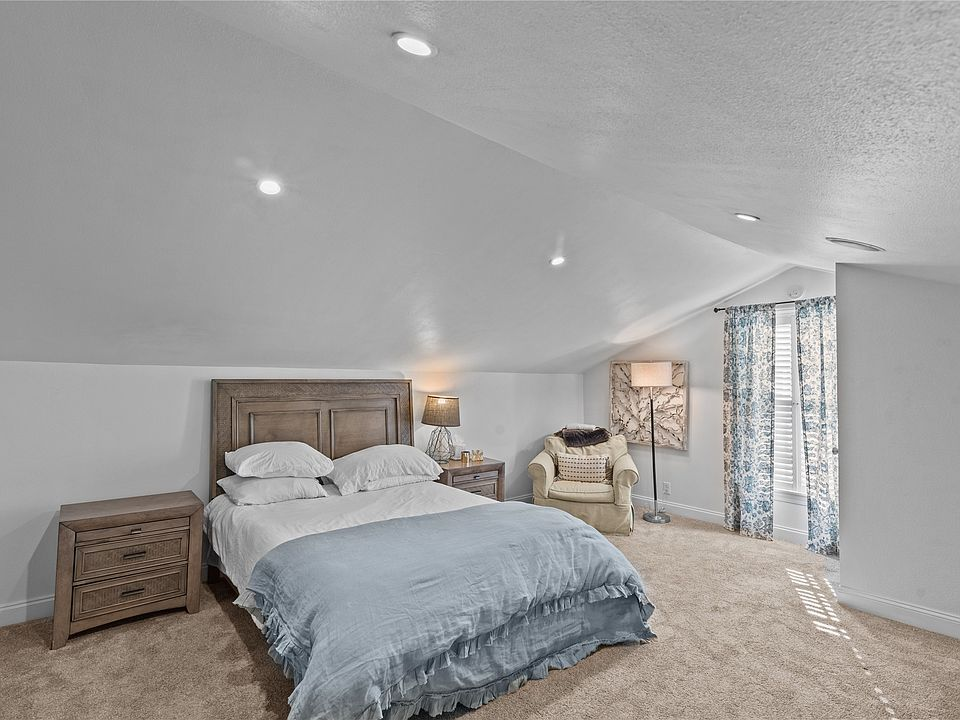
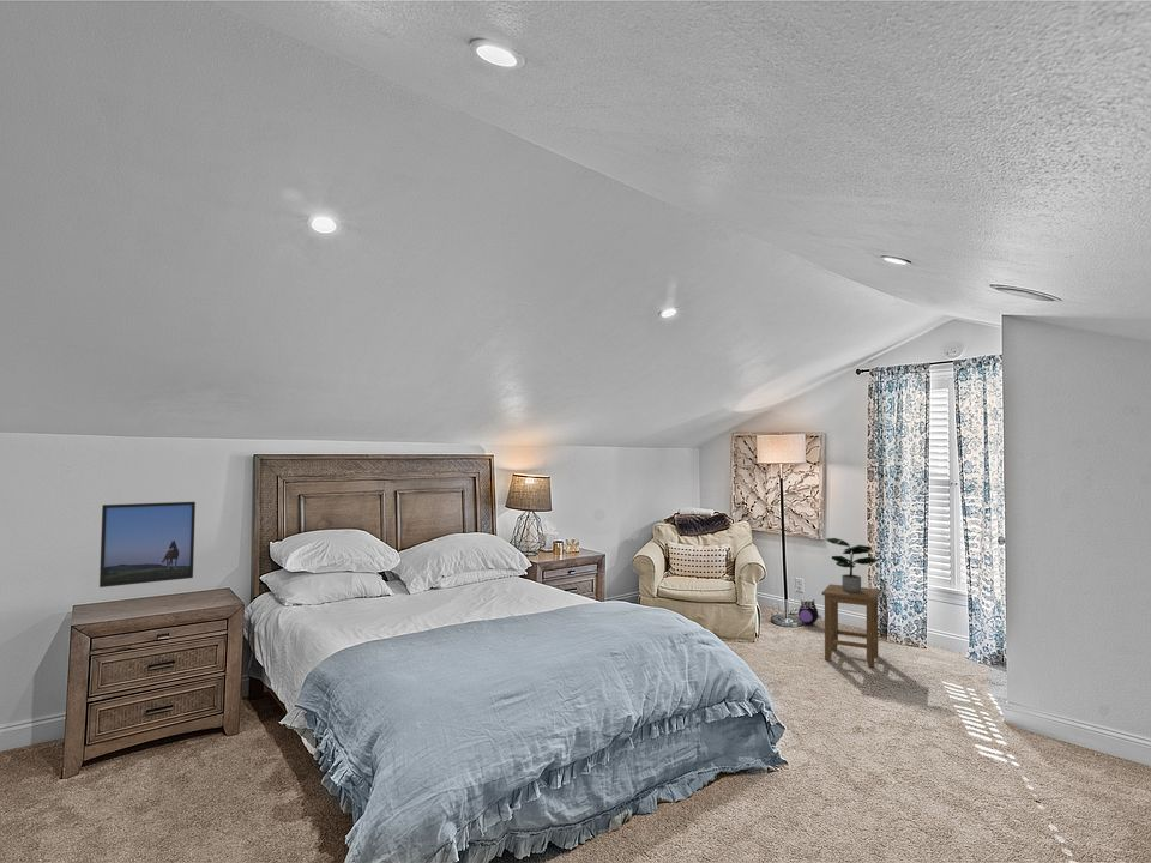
+ plush toy [797,598,822,626]
+ potted plant [824,537,879,592]
+ stool [821,583,881,669]
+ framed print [98,501,197,589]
